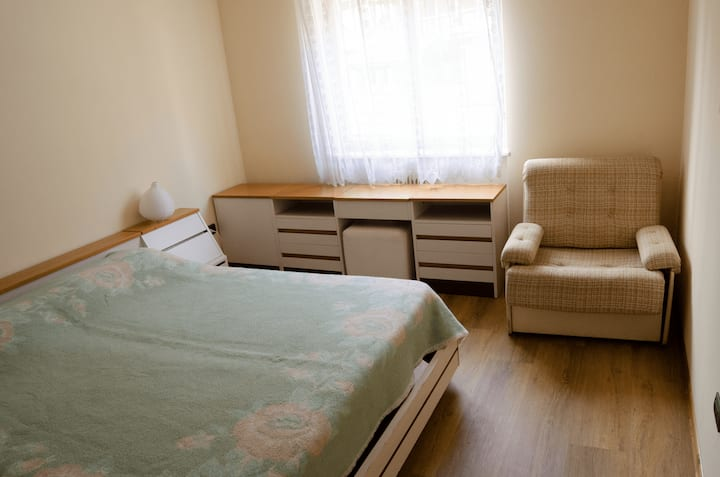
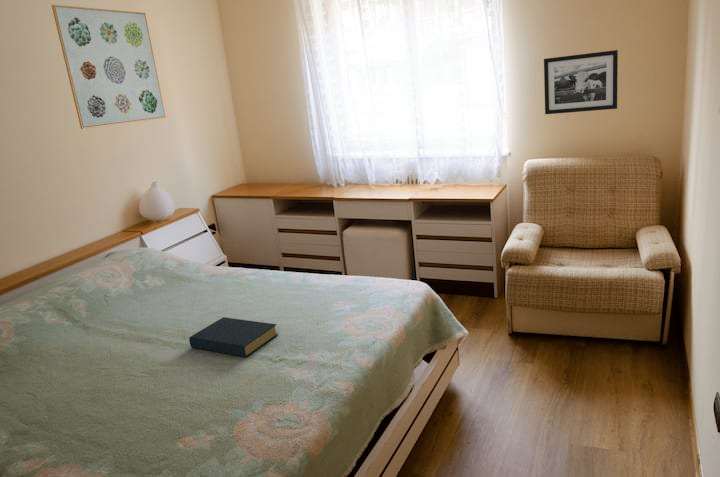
+ picture frame [543,49,619,115]
+ hardback book [188,316,279,358]
+ wall art [51,4,167,130]
